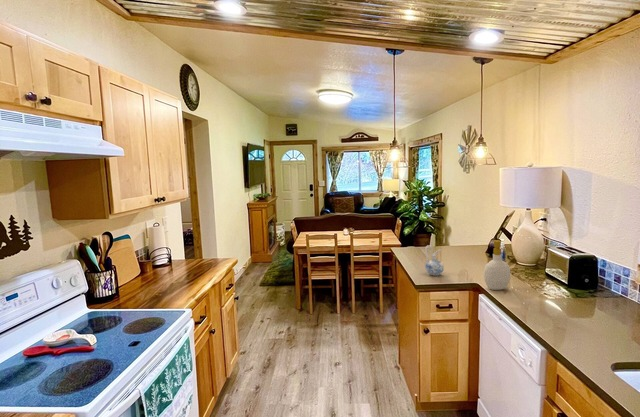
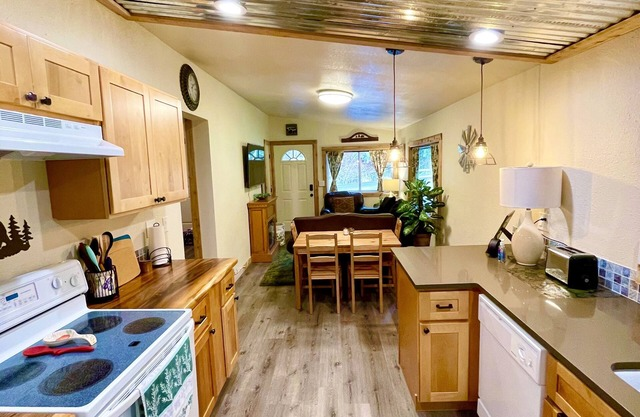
- soap bottle [483,239,512,291]
- ceramic pitcher [424,244,445,276]
